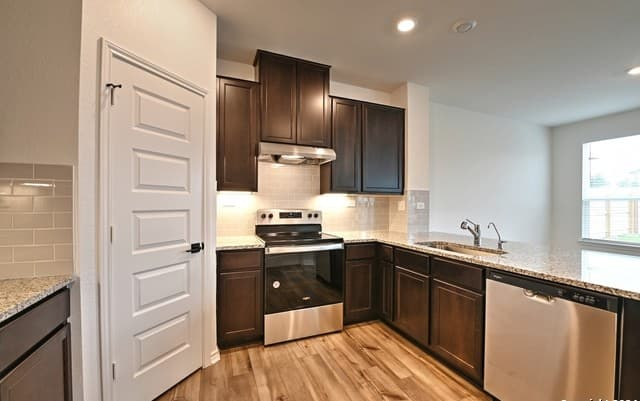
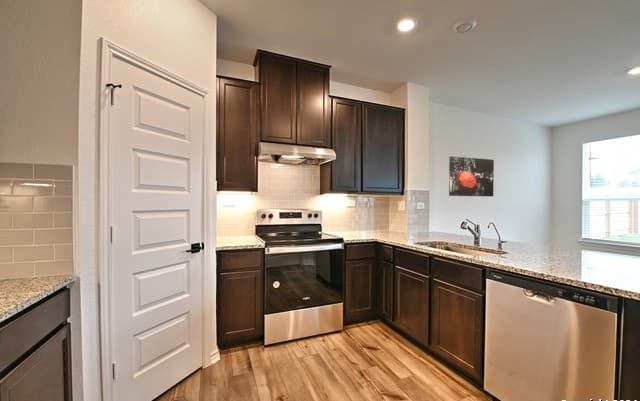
+ wall art [448,155,495,197]
